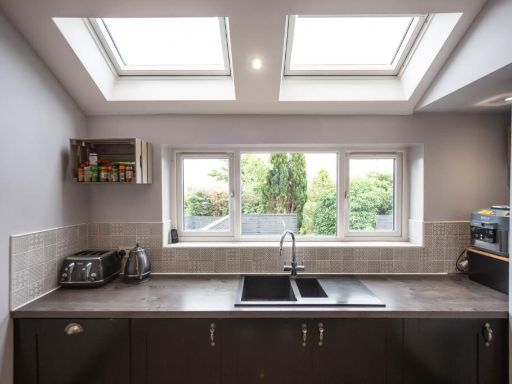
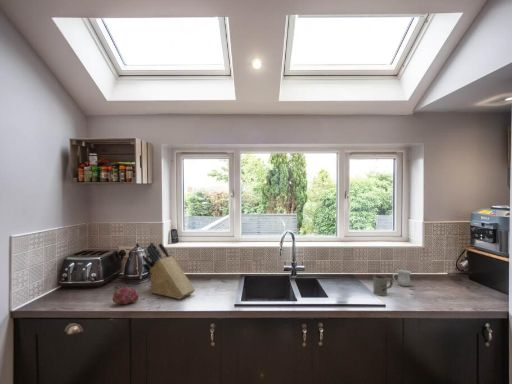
+ fruit [112,286,139,305]
+ mug [372,274,394,297]
+ mug [392,269,412,287]
+ knife block [141,241,196,300]
